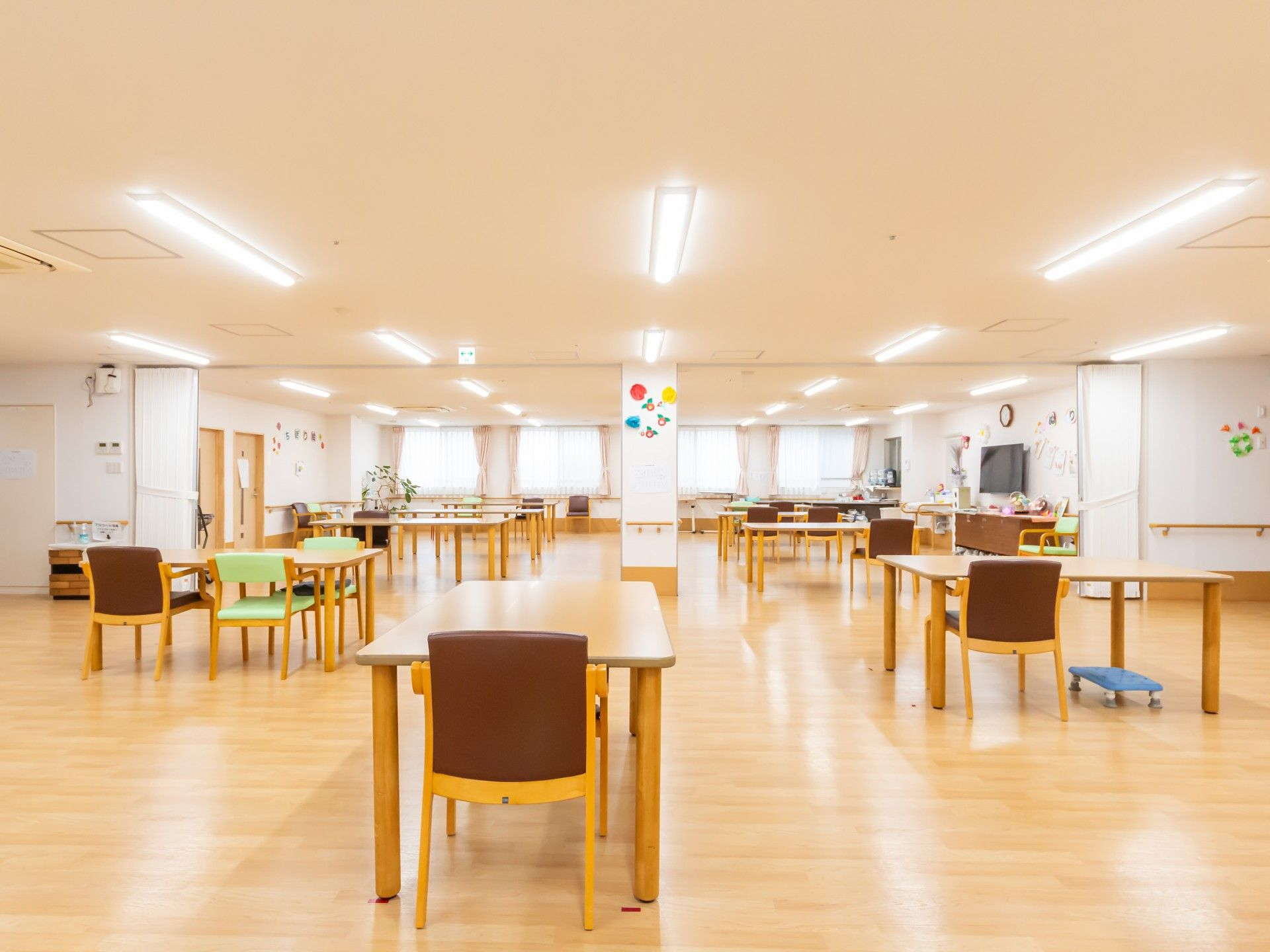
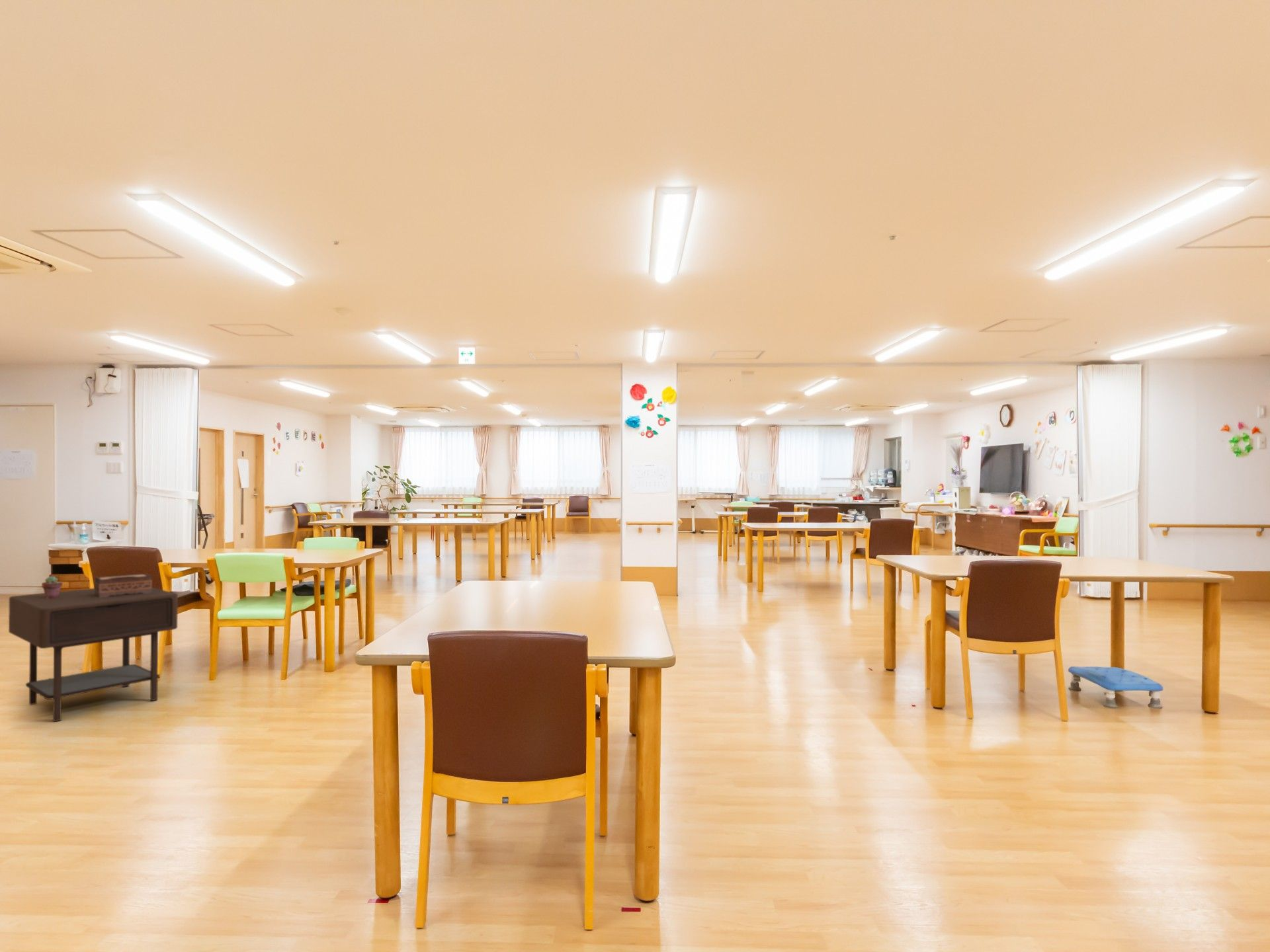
+ tissue box [94,573,153,598]
+ potted succulent [41,575,64,598]
+ side table [8,587,179,723]
